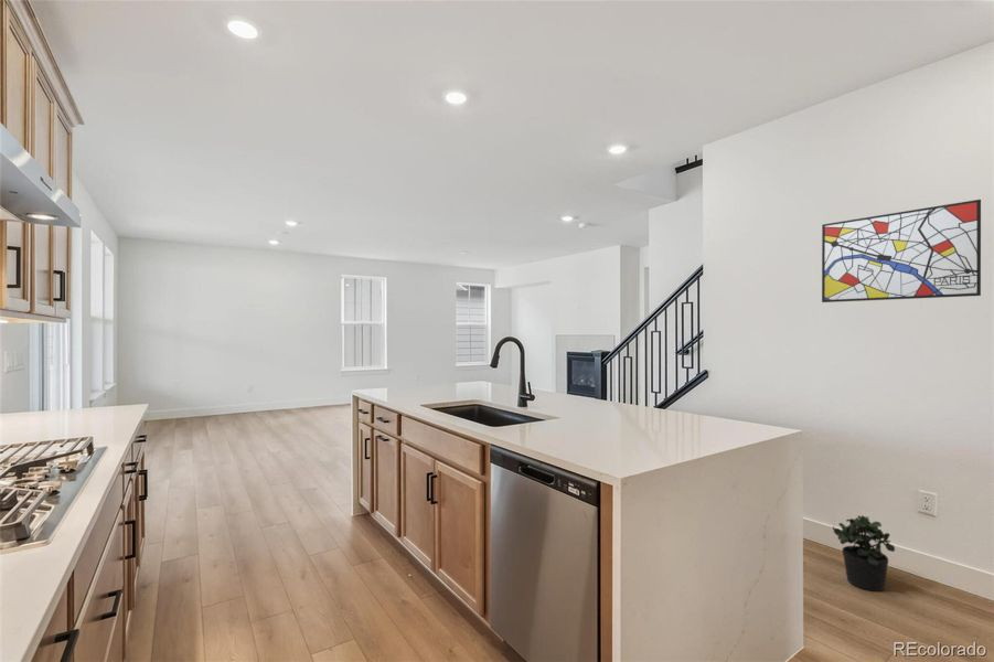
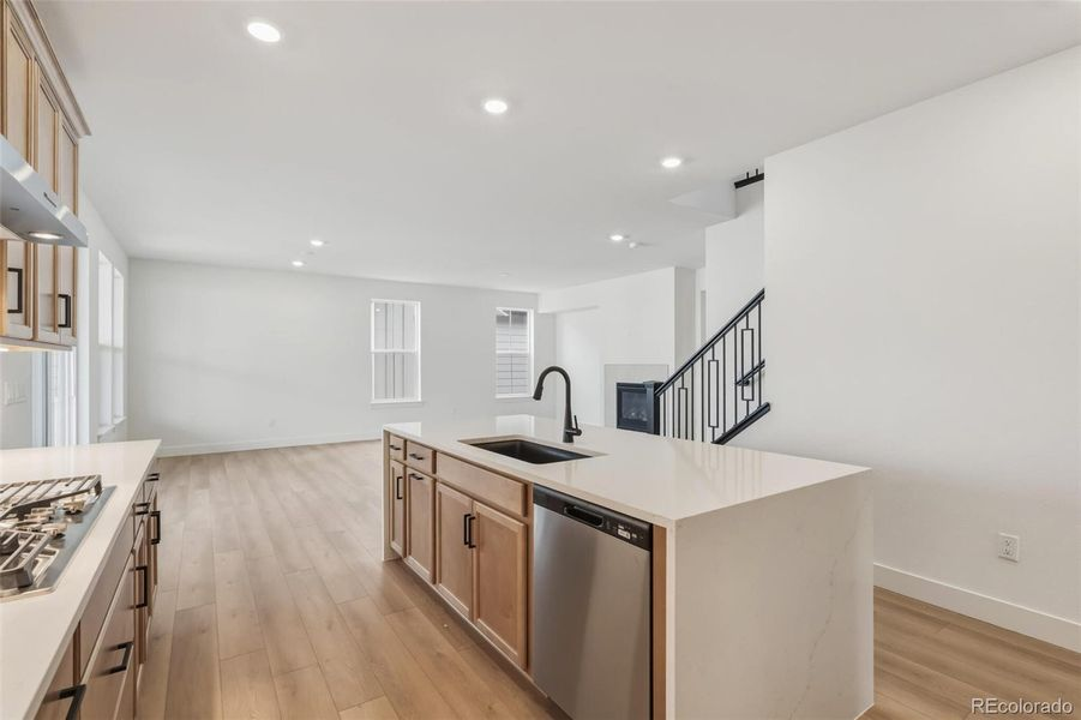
- wall art [821,199,982,303]
- potted plant [832,514,896,592]
